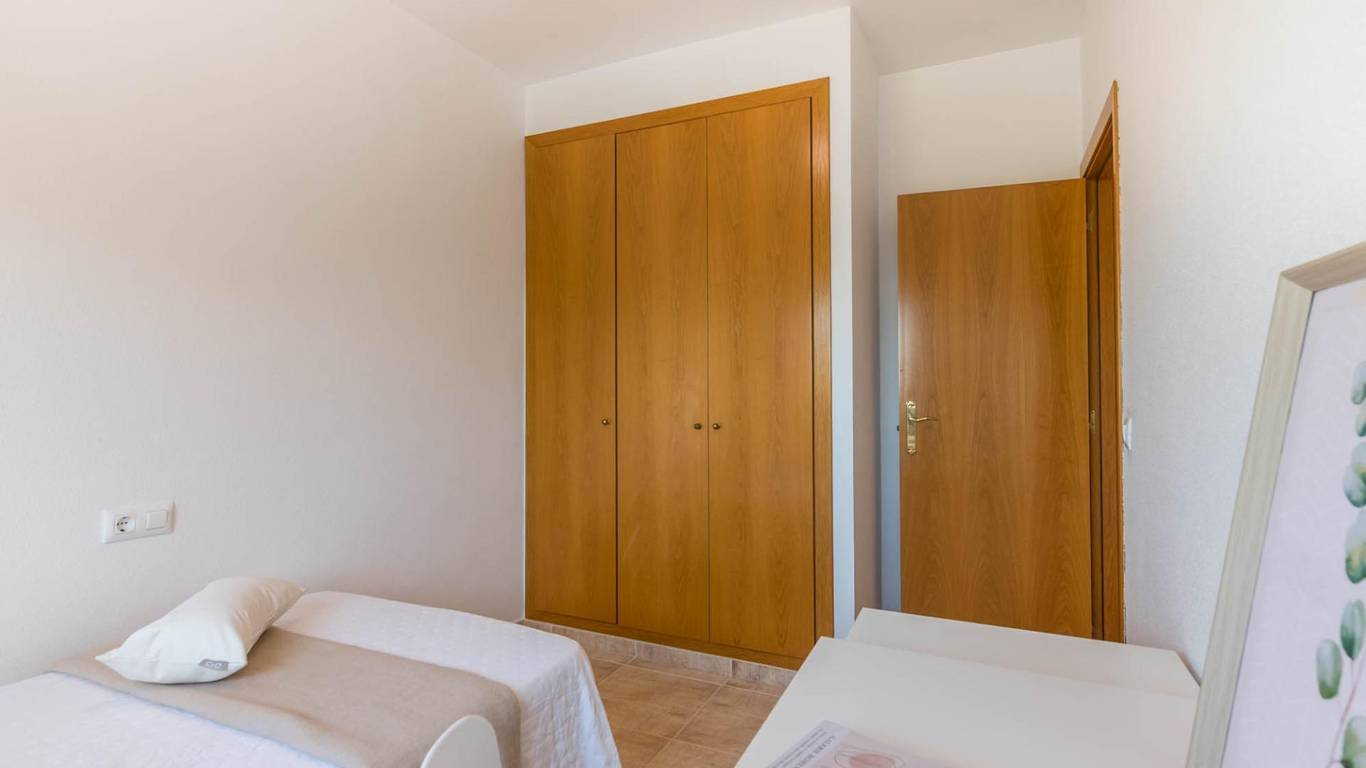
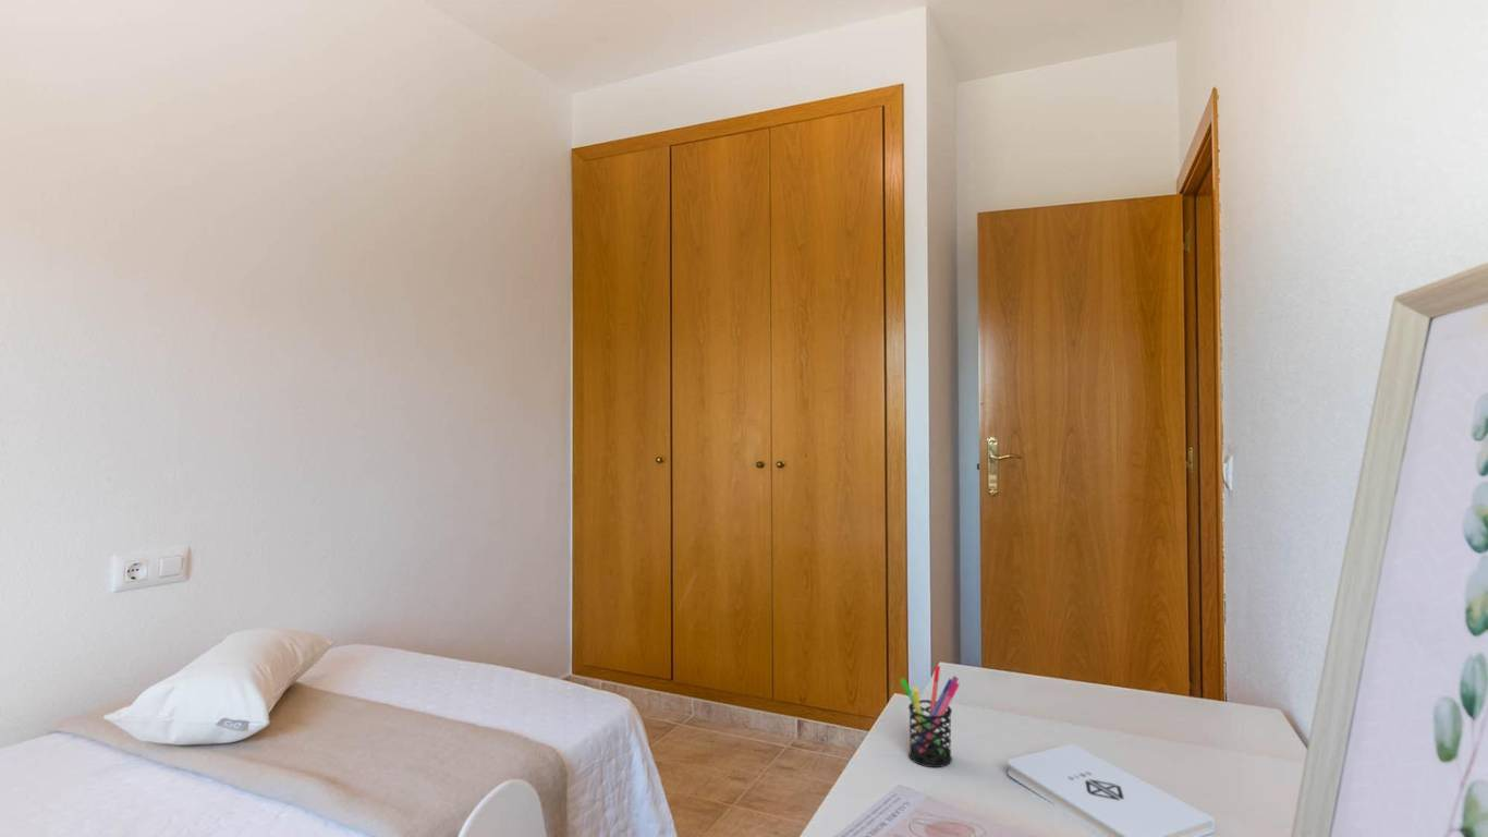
+ notepad [1007,743,1216,837]
+ pen holder [899,664,961,768]
